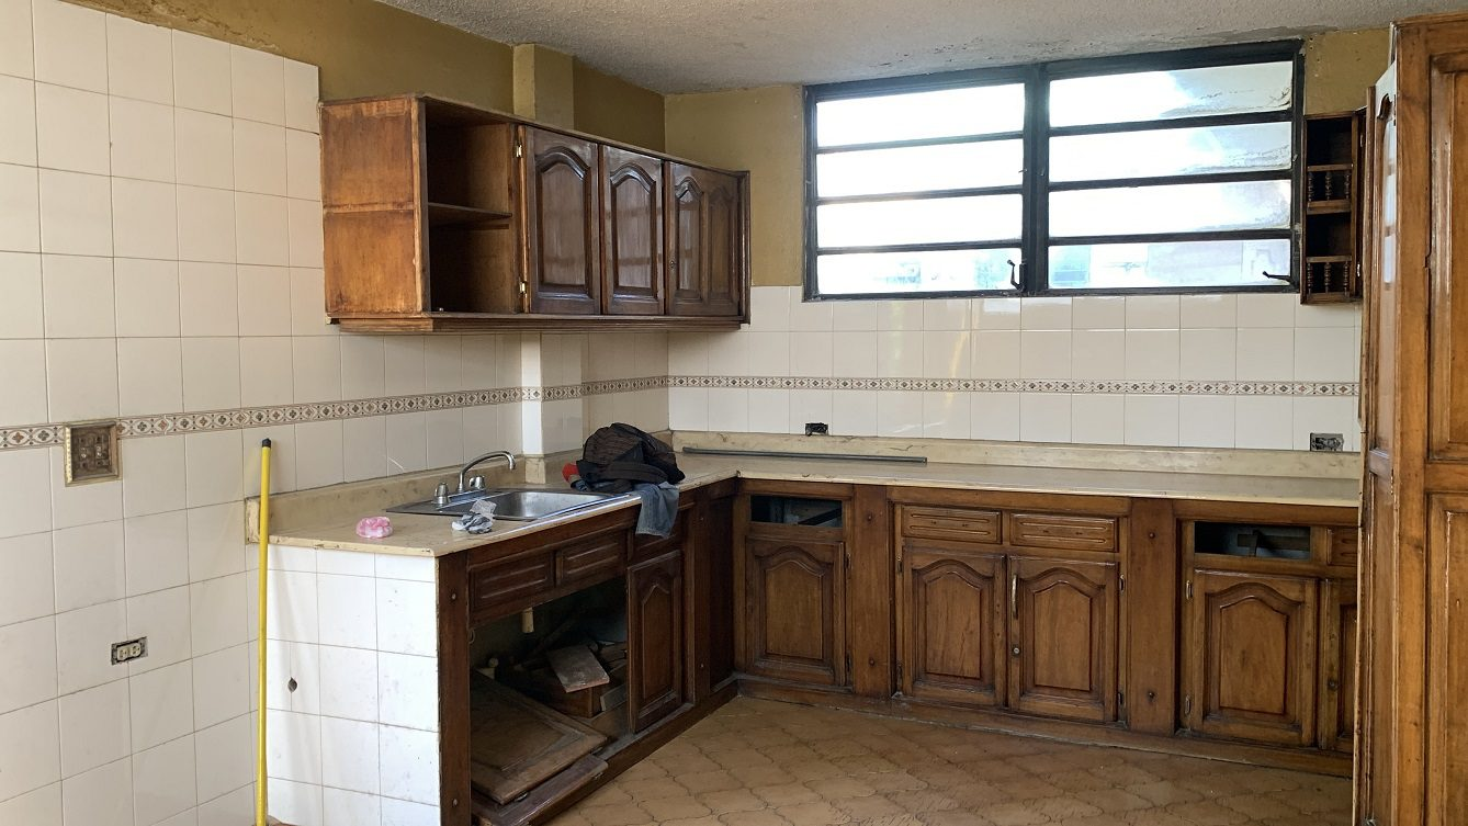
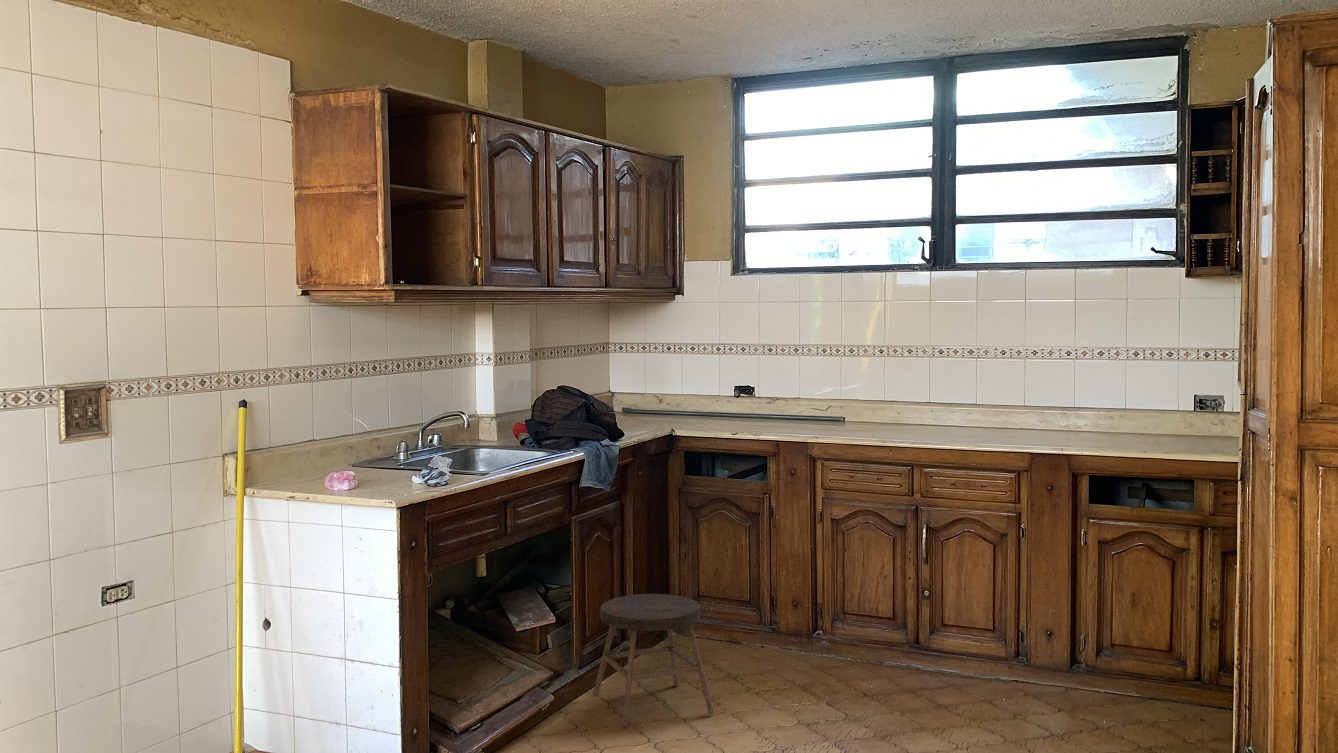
+ stool [592,593,715,728]
